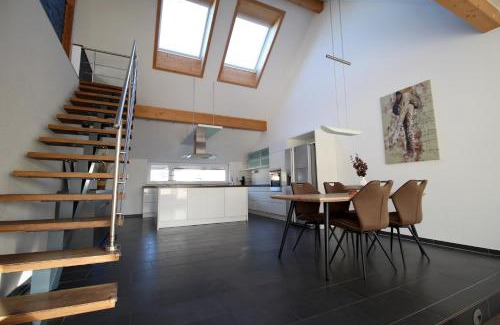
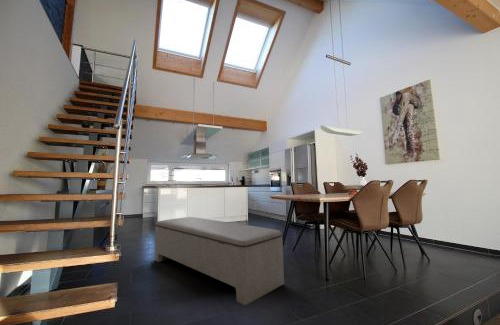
+ bench [154,216,285,306]
